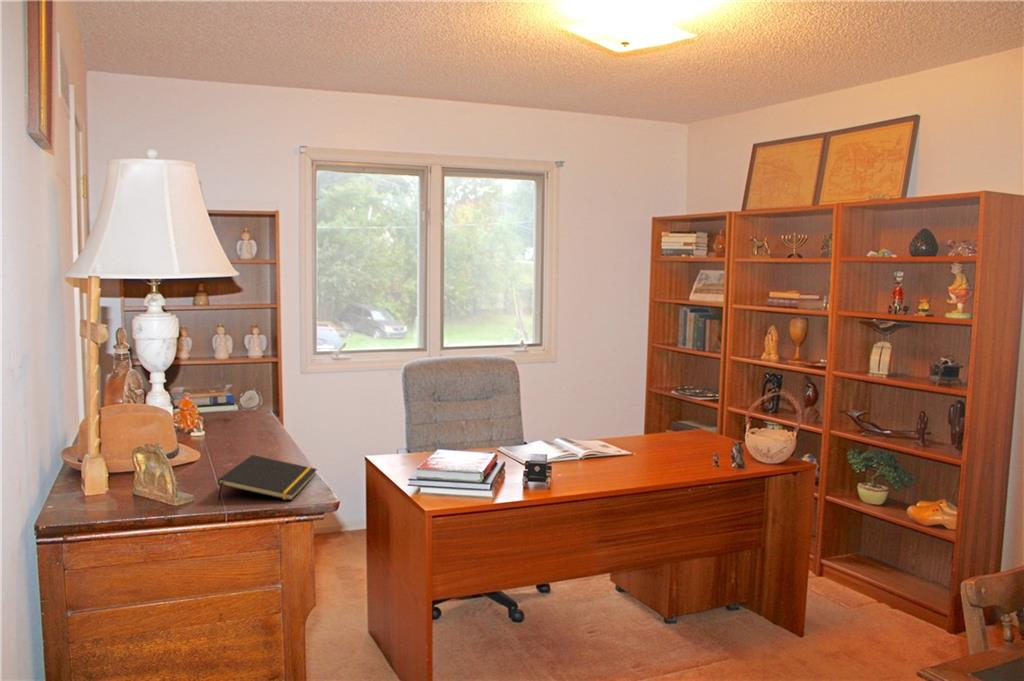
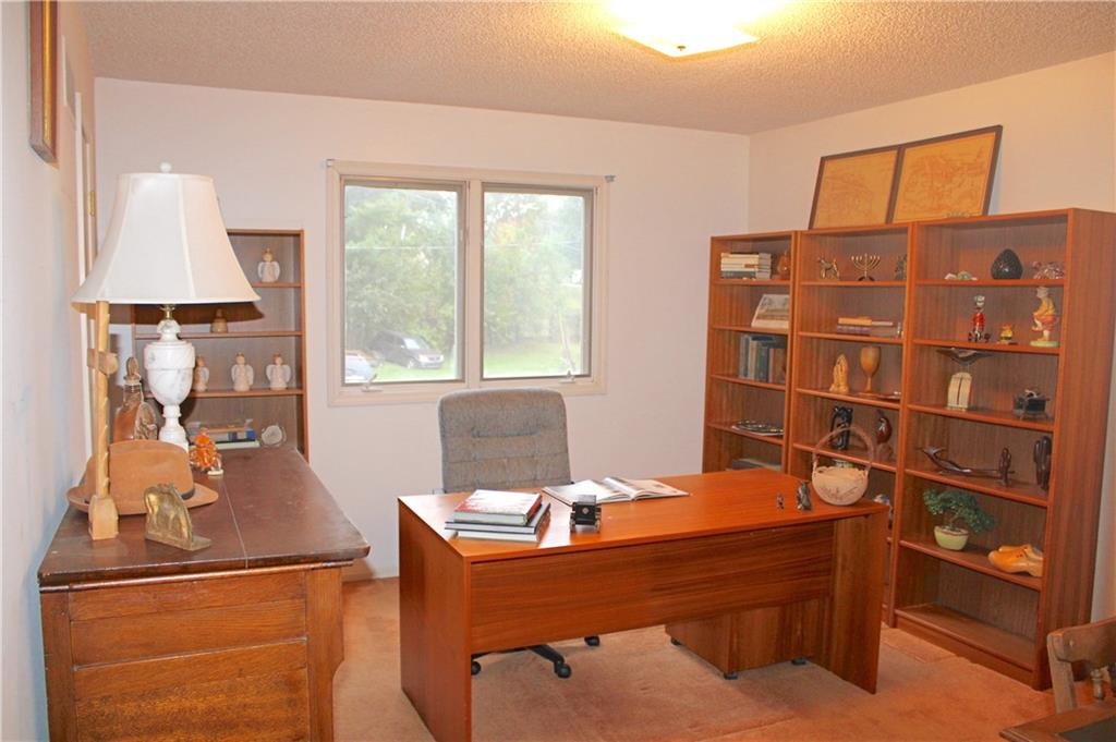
- notepad [217,454,318,501]
